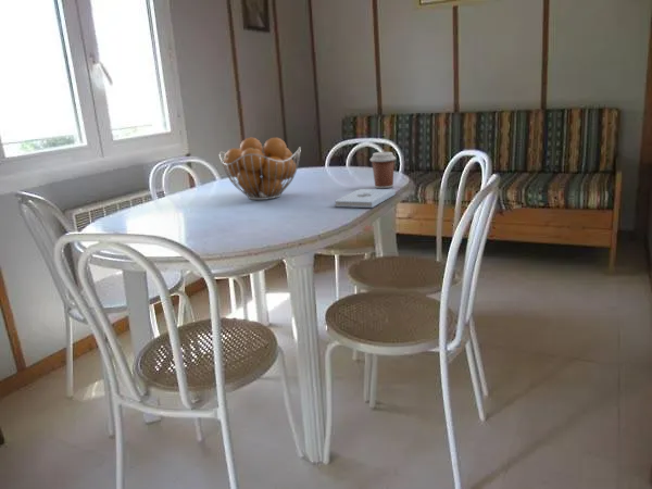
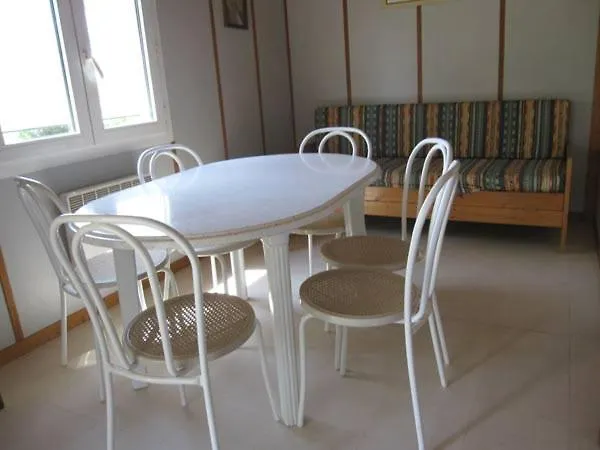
- fruit basket [218,137,302,201]
- notepad [334,188,397,209]
- coffee cup [369,151,397,189]
